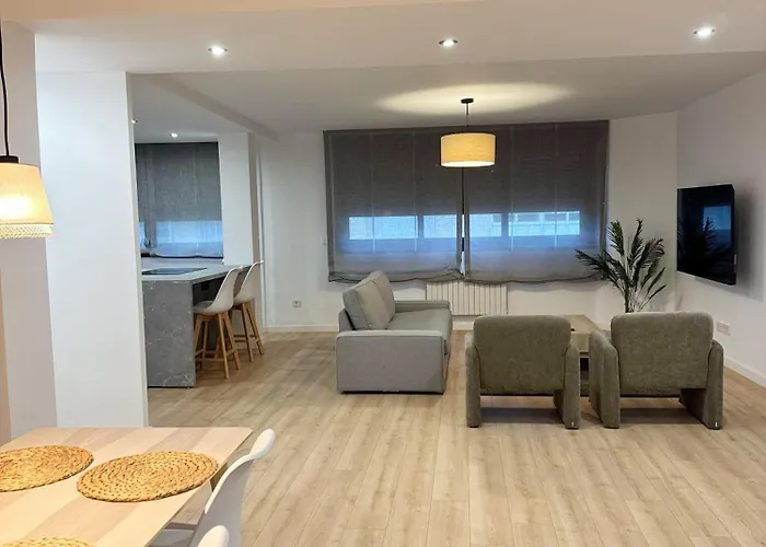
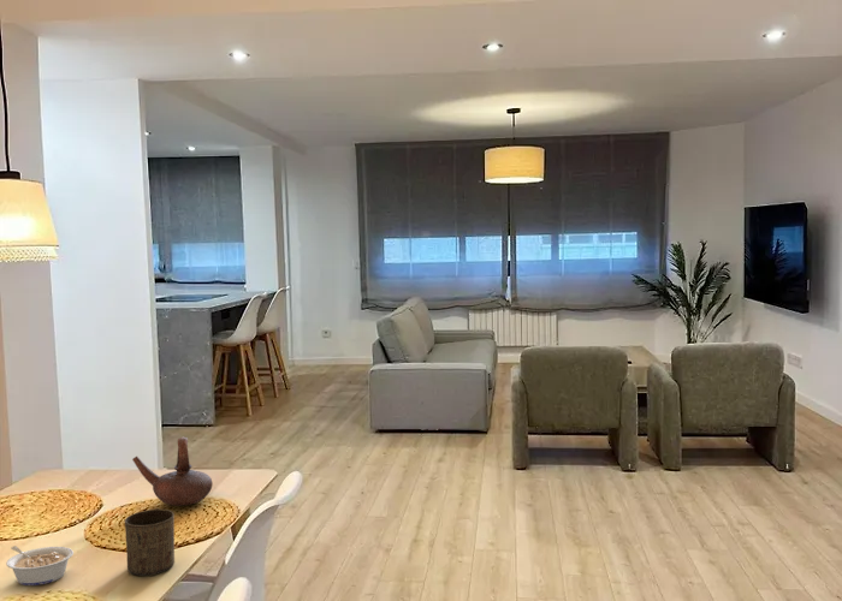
+ teapot [131,436,214,507]
+ legume [5,545,75,587]
+ cup [124,508,176,577]
